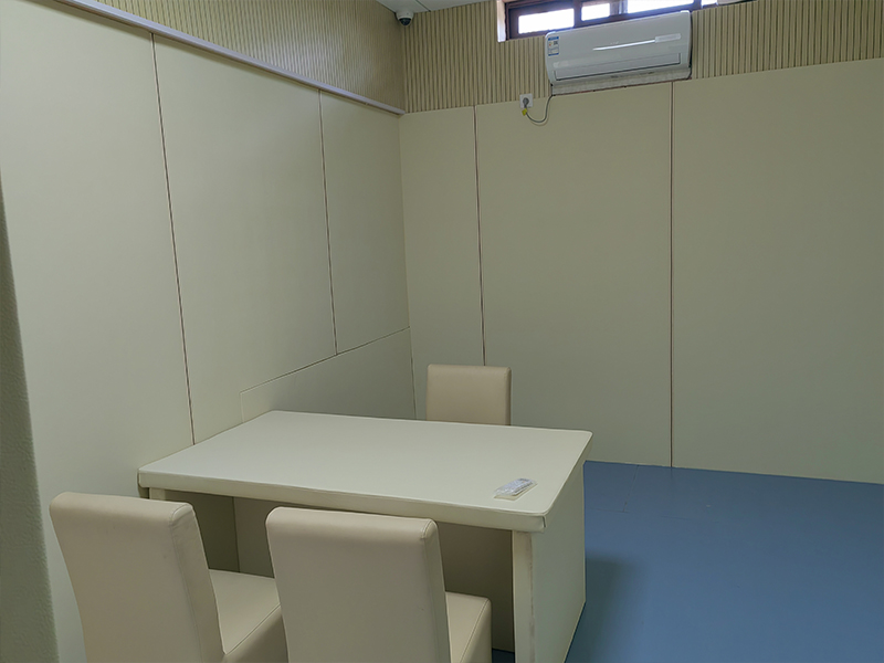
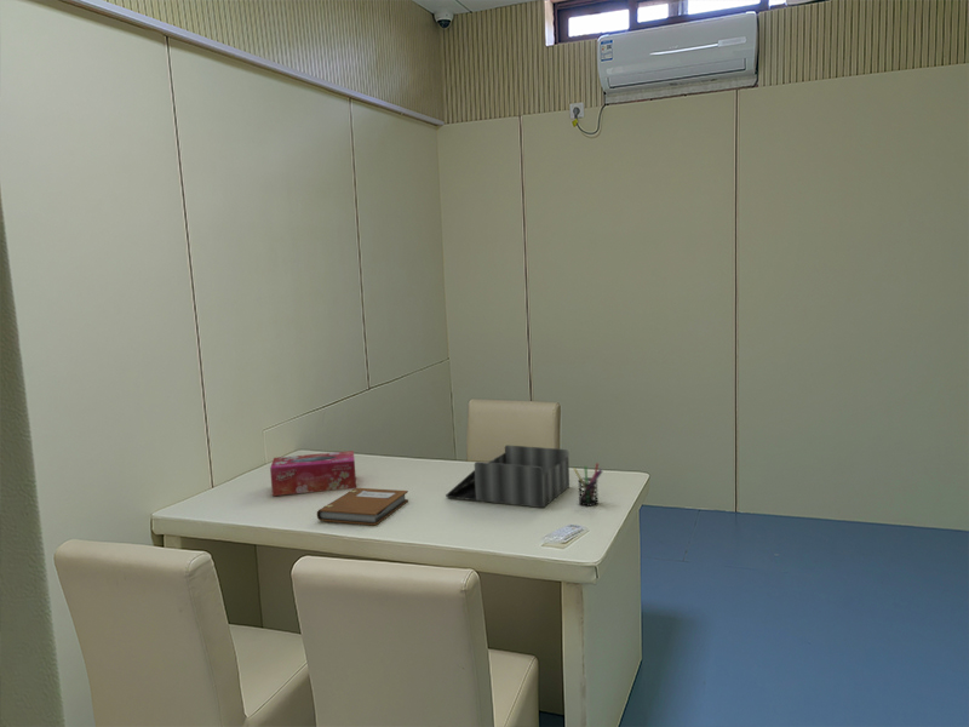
+ desk organizer [445,443,570,509]
+ tissue box [269,450,357,497]
+ notebook [316,487,409,526]
+ pen holder [573,462,603,506]
